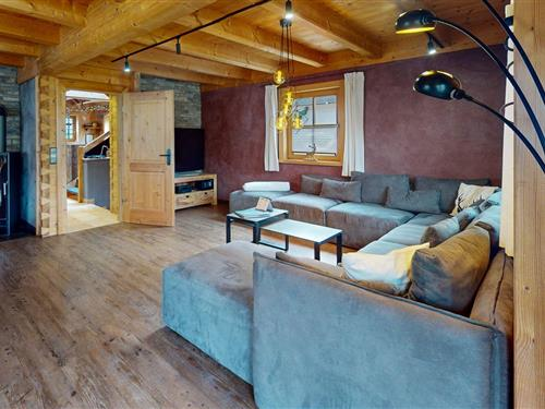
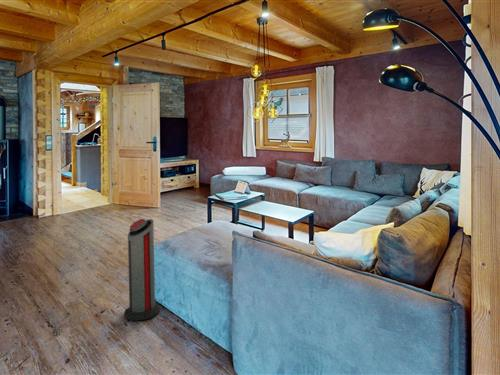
+ air purifier [123,218,161,321]
